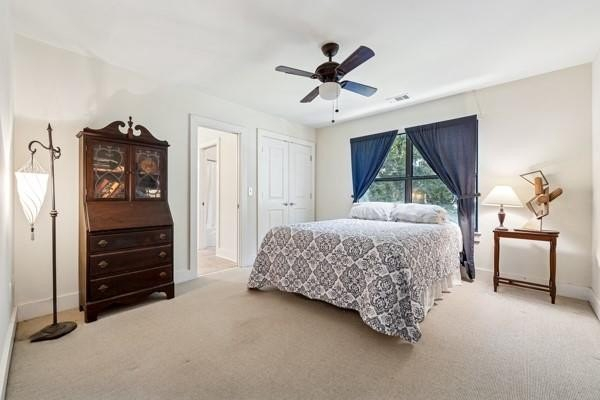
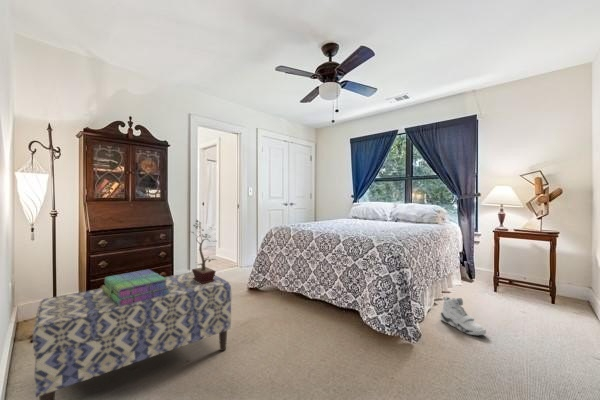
+ sneaker [439,295,487,336]
+ stack of books [101,268,170,306]
+ potted plant [189,219,219,284]
+ bench [32,271,232,400]
